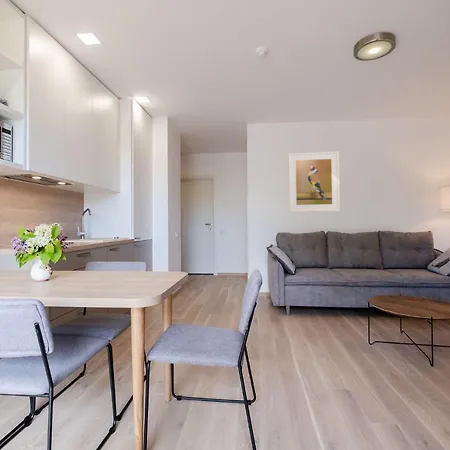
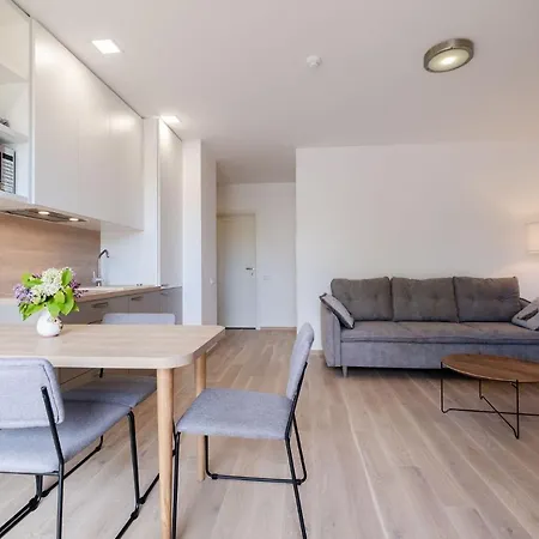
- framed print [287,151,341,213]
